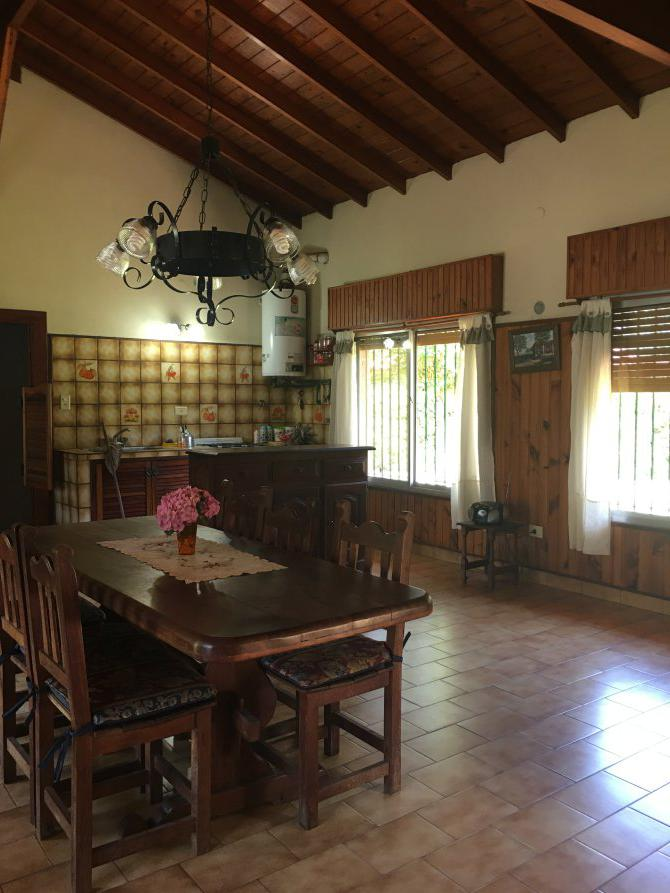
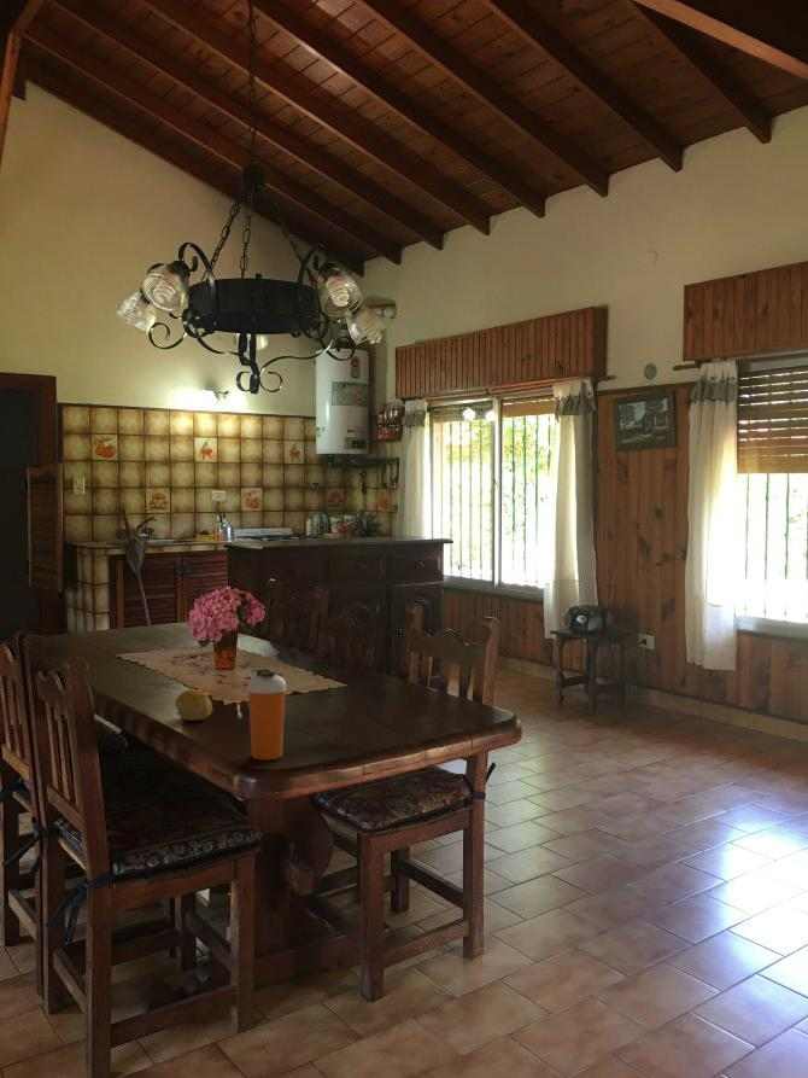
+ fruit [174,688,213,722]
+ shaker bottle [246,668,287,762]
